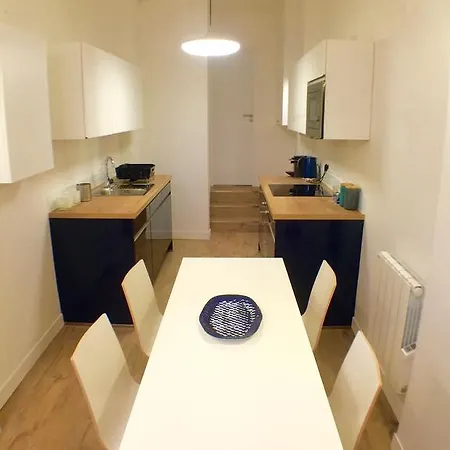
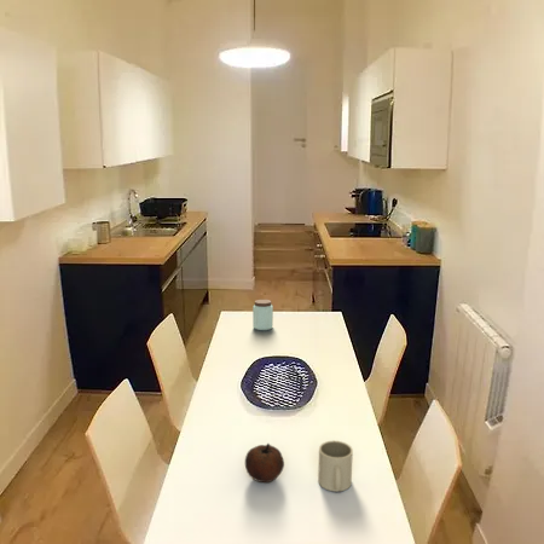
+ peanut butter [251,299,274,331]
+ mug [317,440,354,493]
+ fruit [244,442,285,484]
